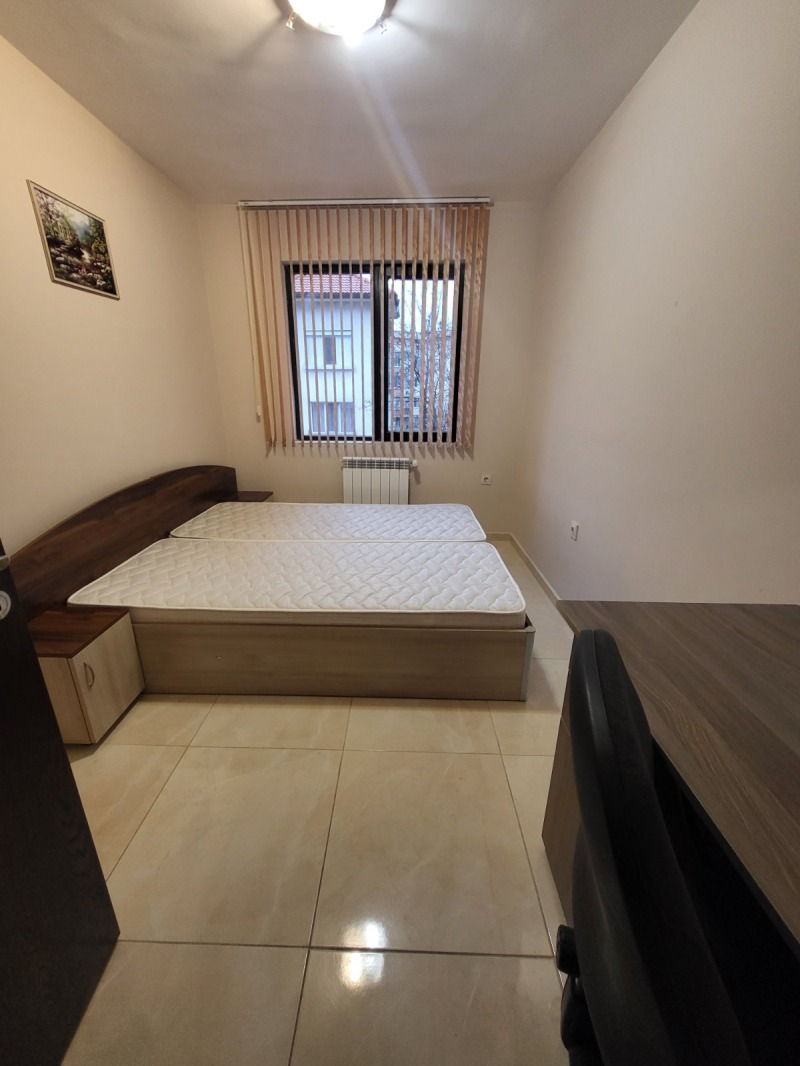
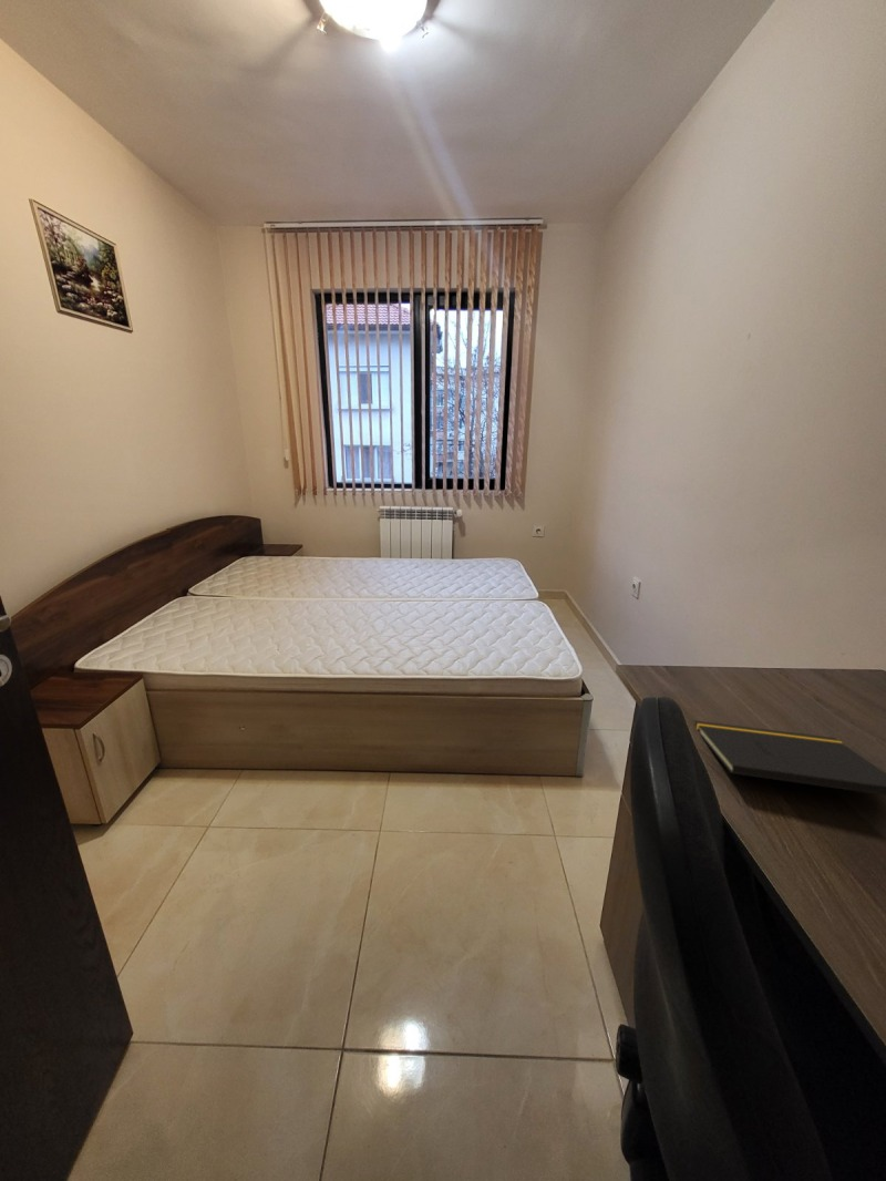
+ notepad [694,720,886,797]
